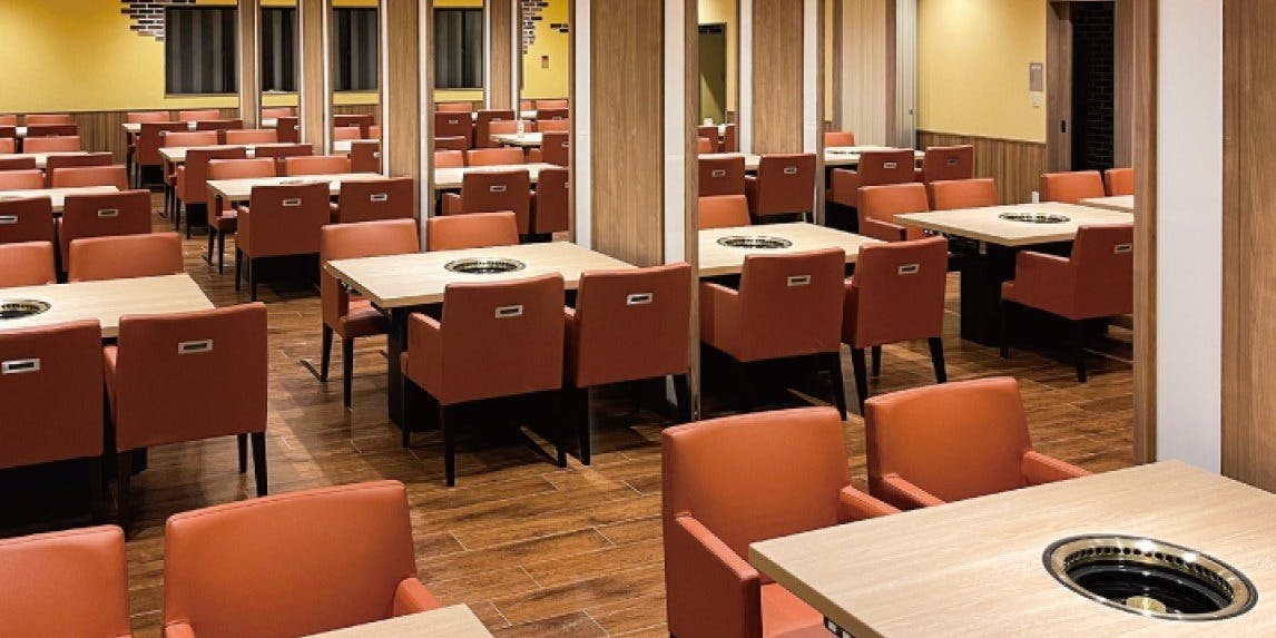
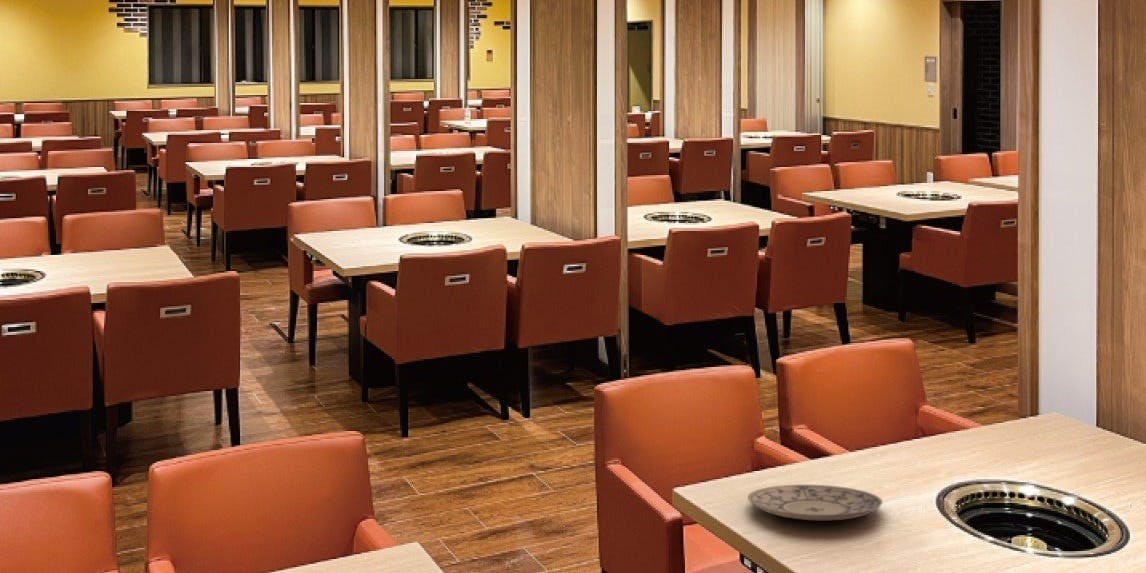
+ plate [747,484,884,522]
